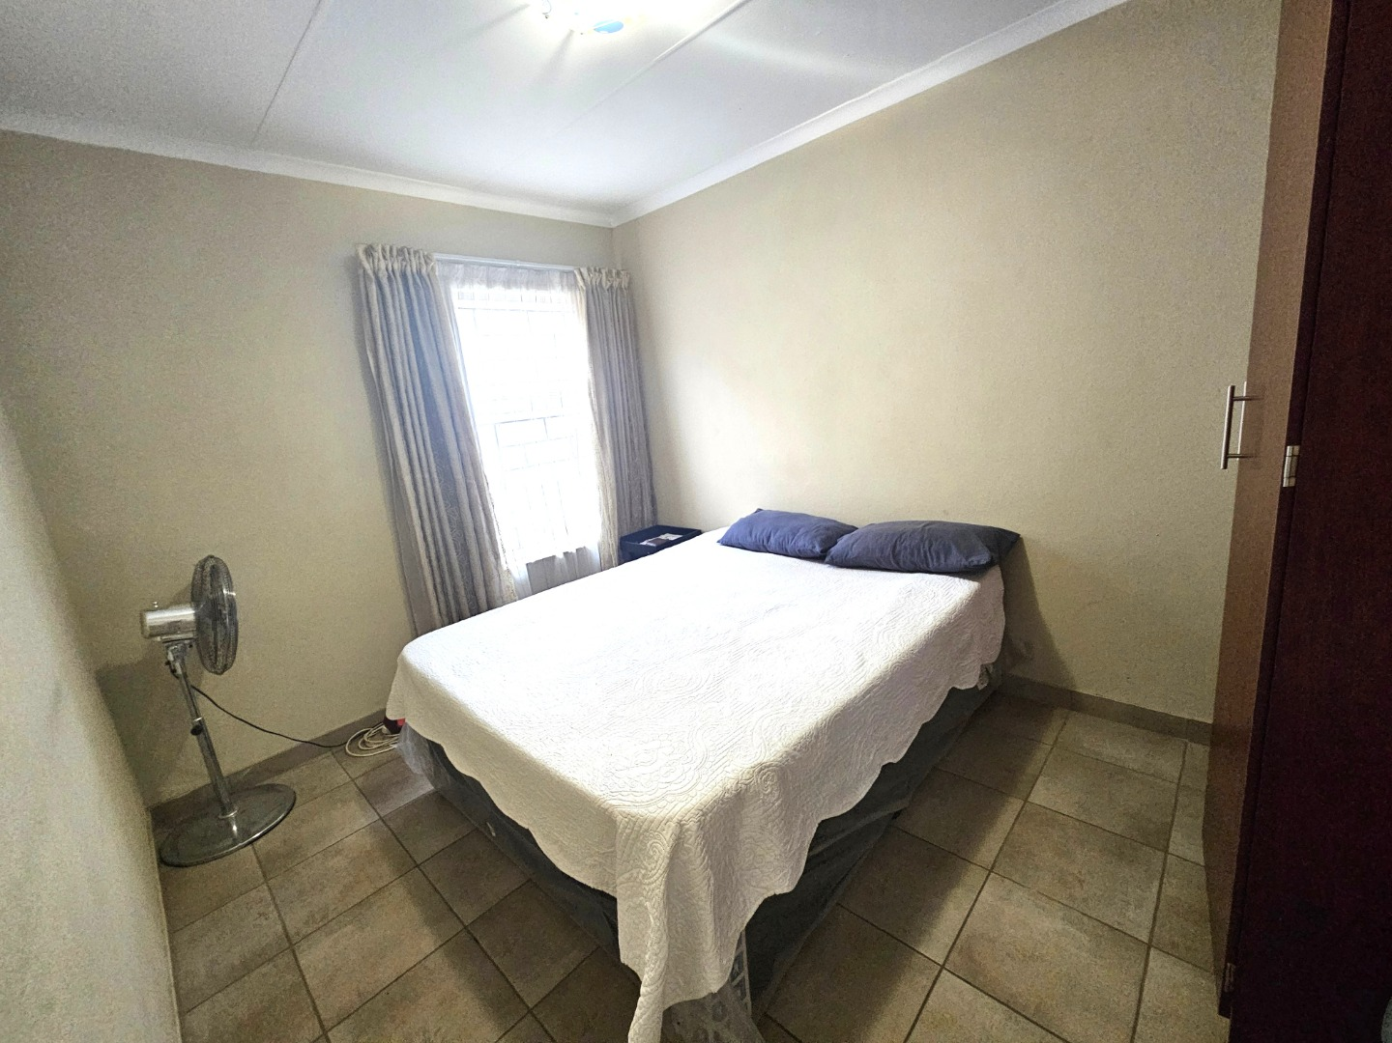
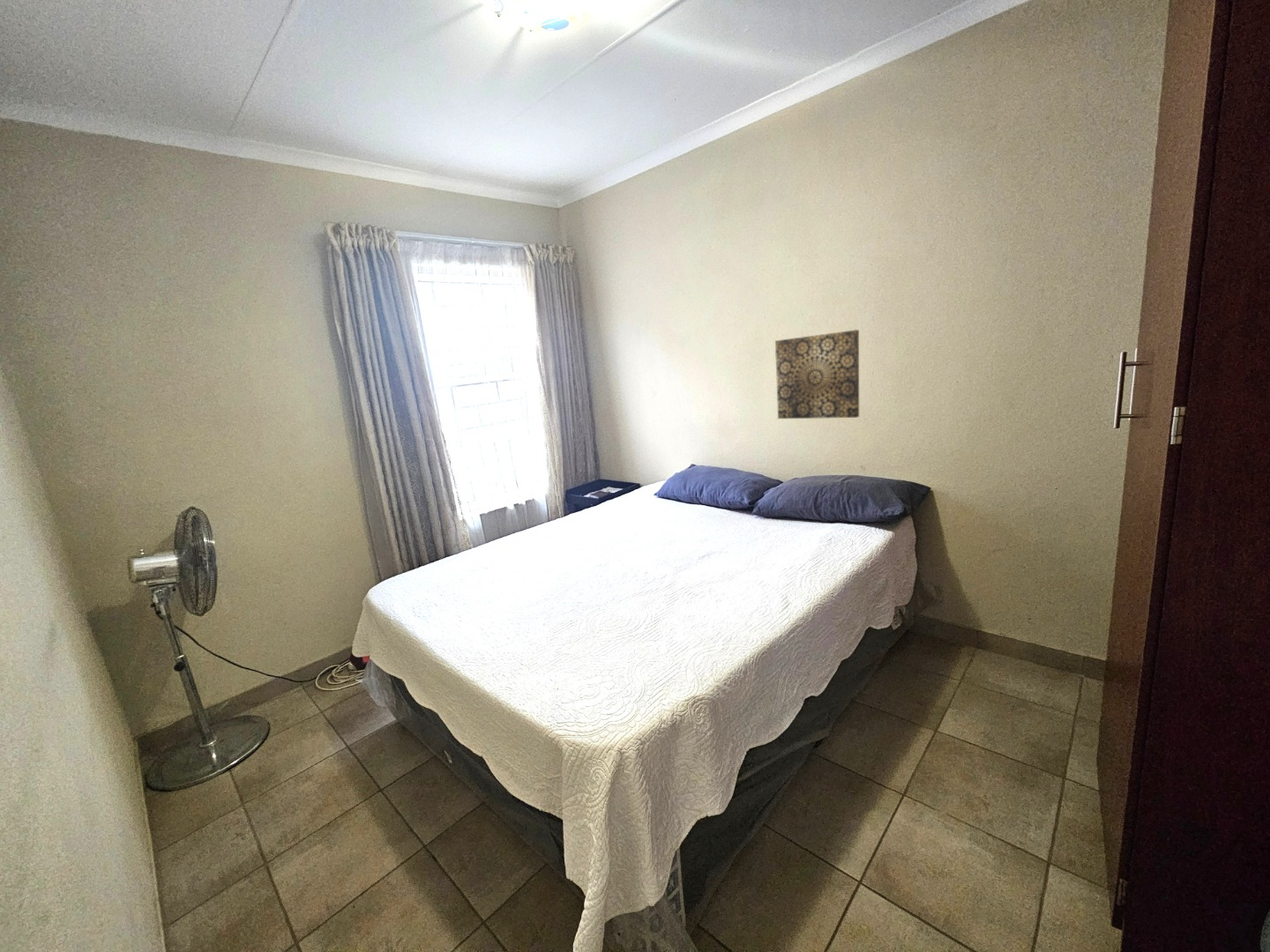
+ wall art [774,329,860,420]
